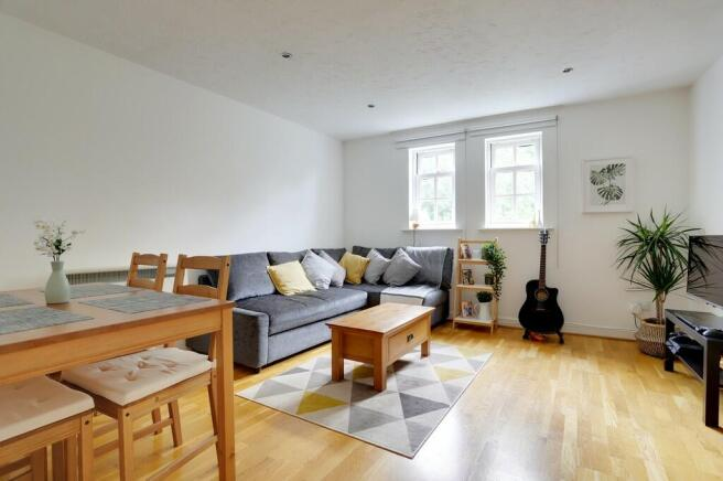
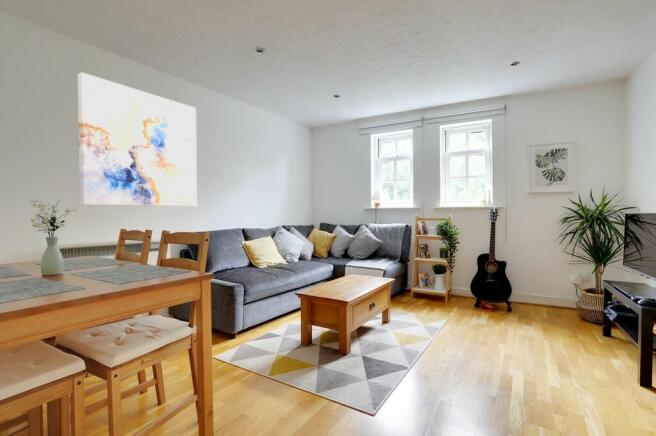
+ wall art [77,71,198,208]
